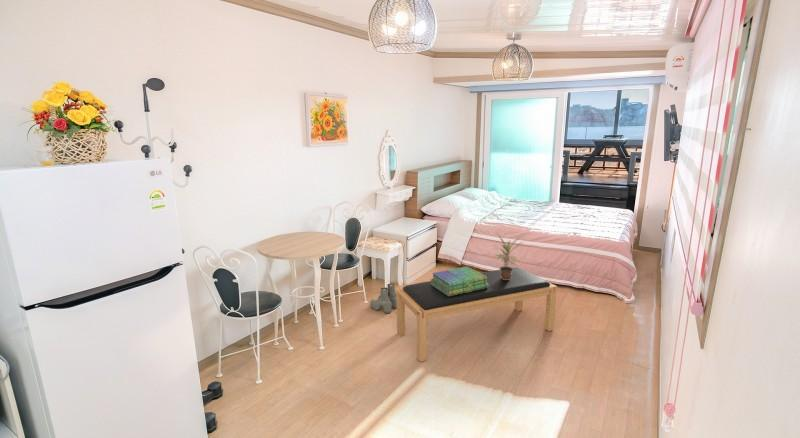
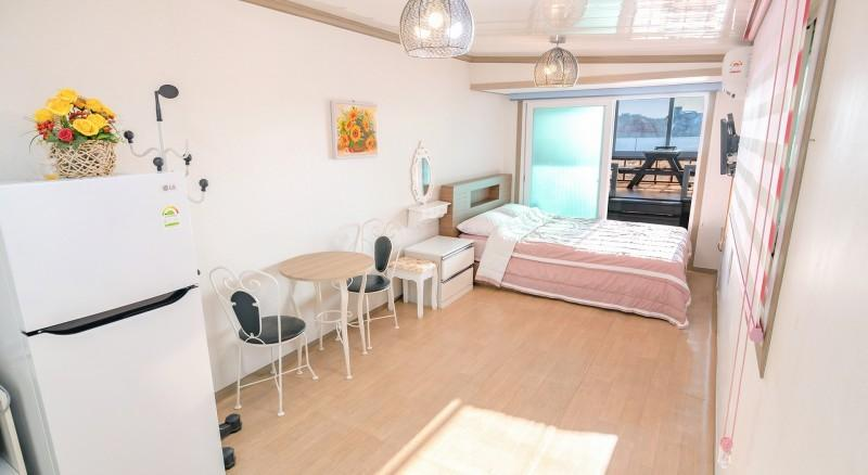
- bench [396,266,558,363]
- boots [369,283,397,314]
- potted plant [492,232,526,280]
- stack of books [429,266,488,296]
